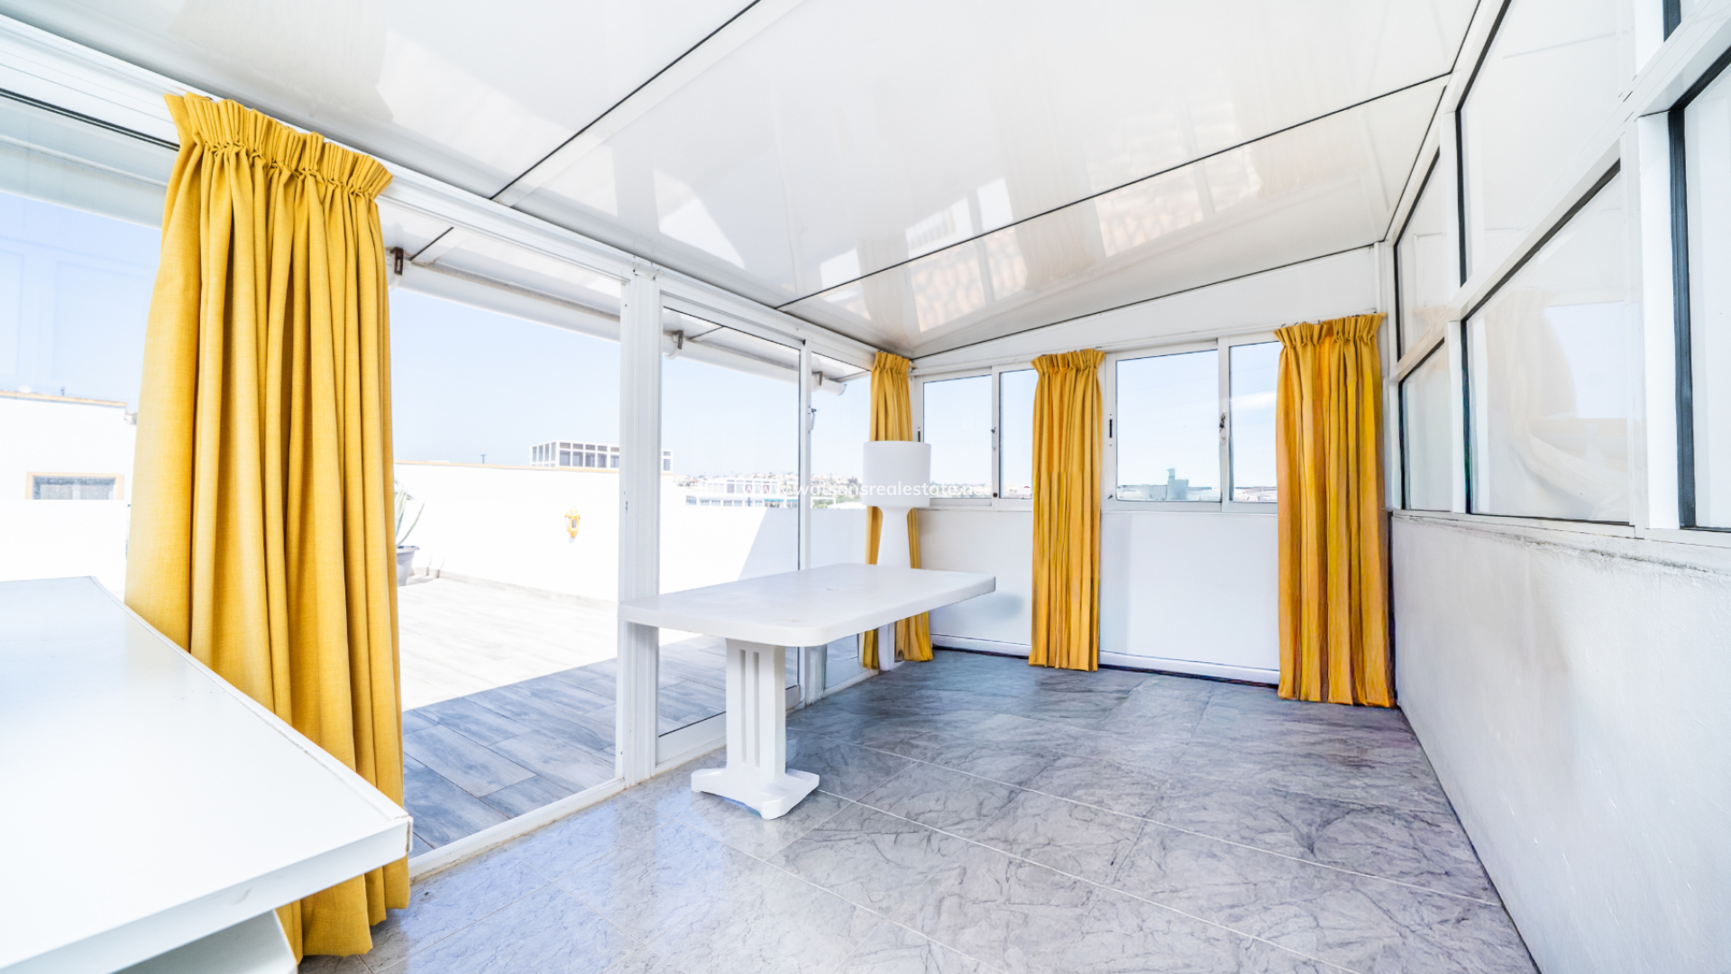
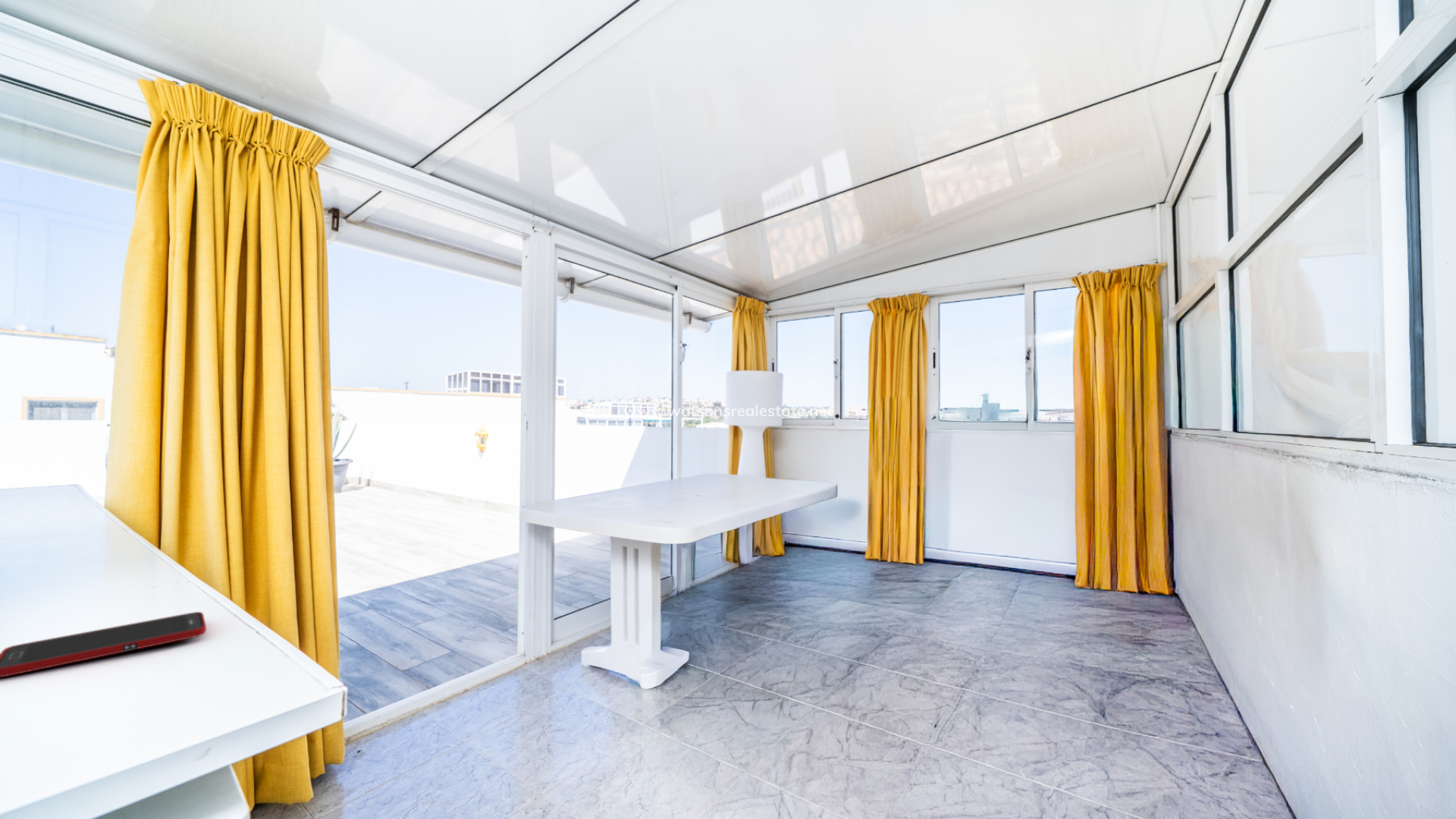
+ cell phone [0,611,207,678]
